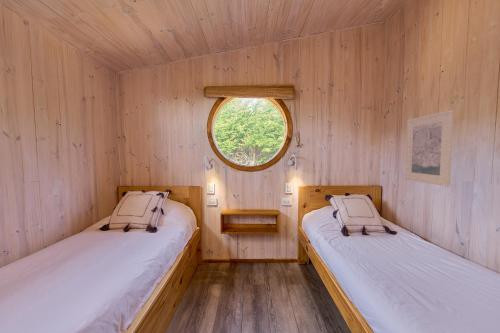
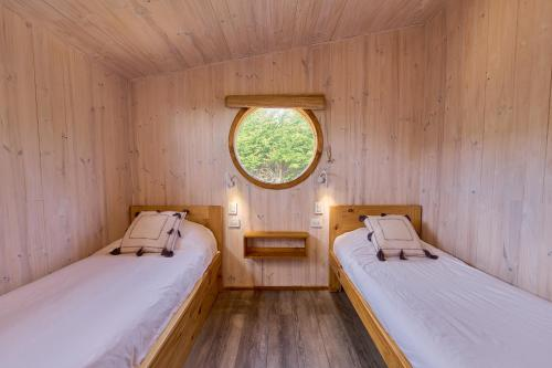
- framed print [404,109,454,187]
